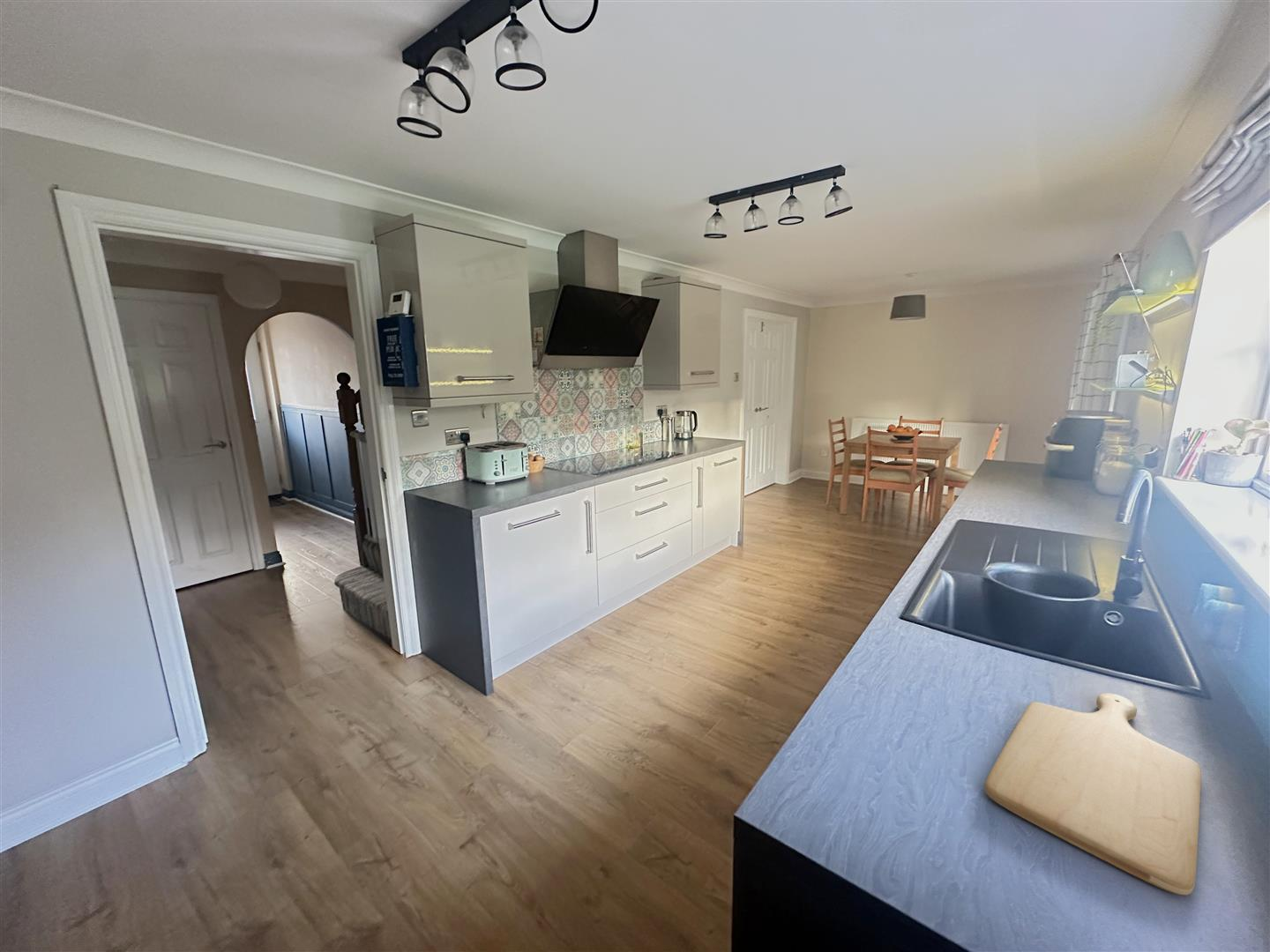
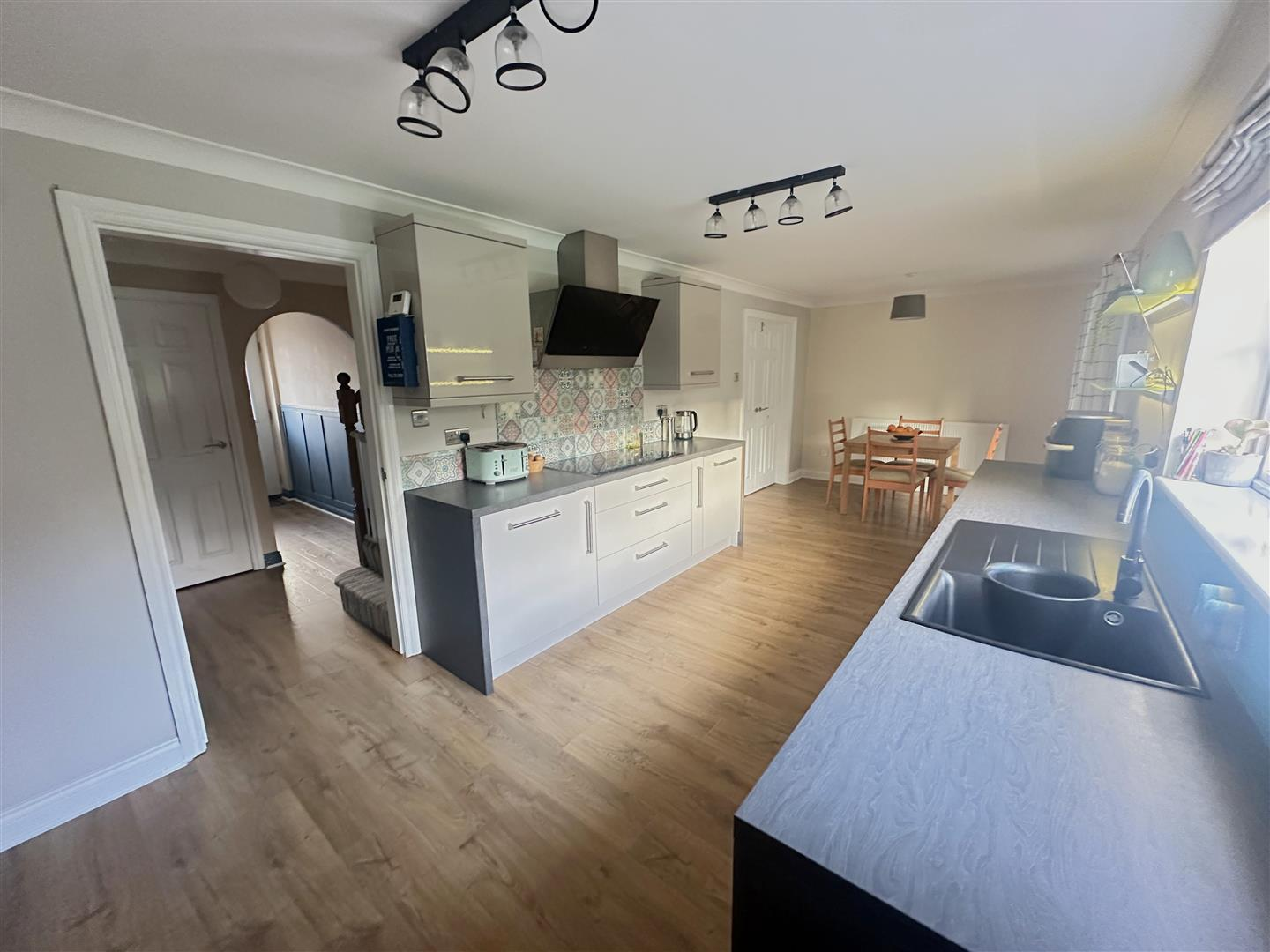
- chopping board [983,692,1202,896]
